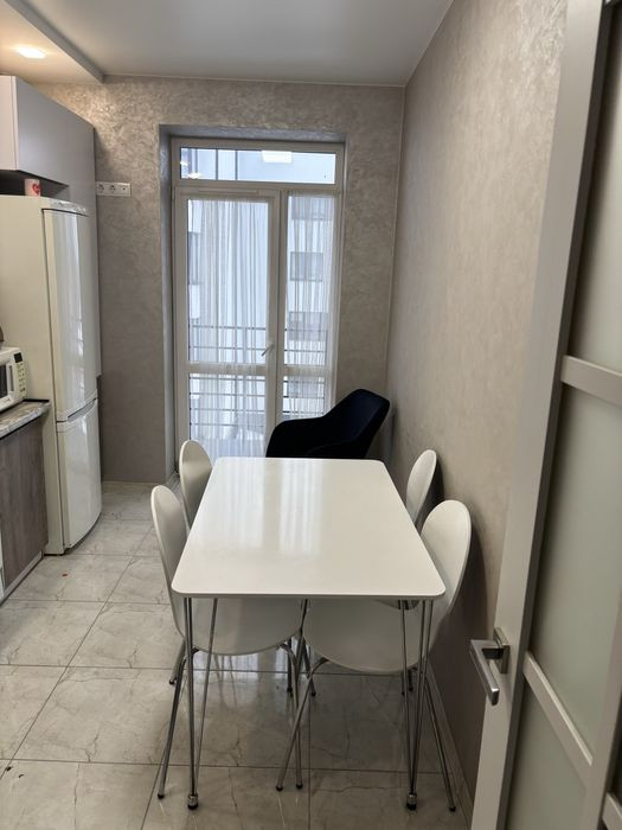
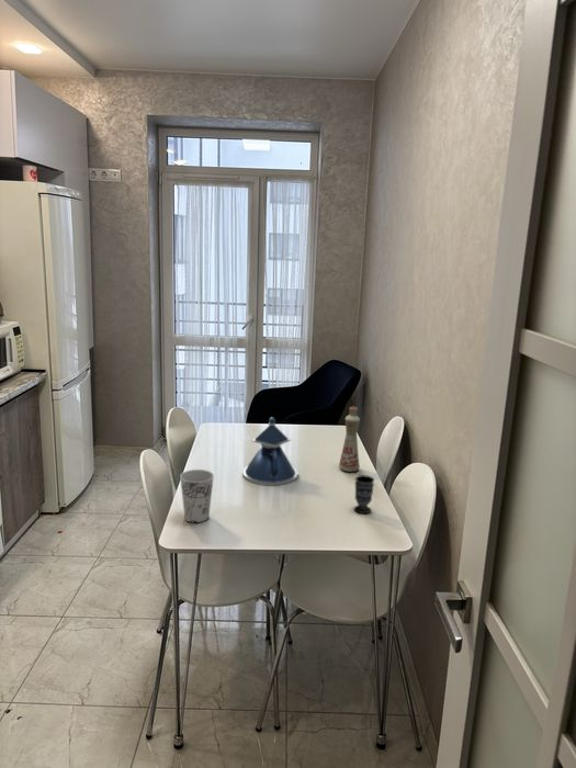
+ bottle [338,405,361,473]
+ teapot [241,417,298,486]
+ cup [353,474,375,515]
+ cup [179,468,215,524]
